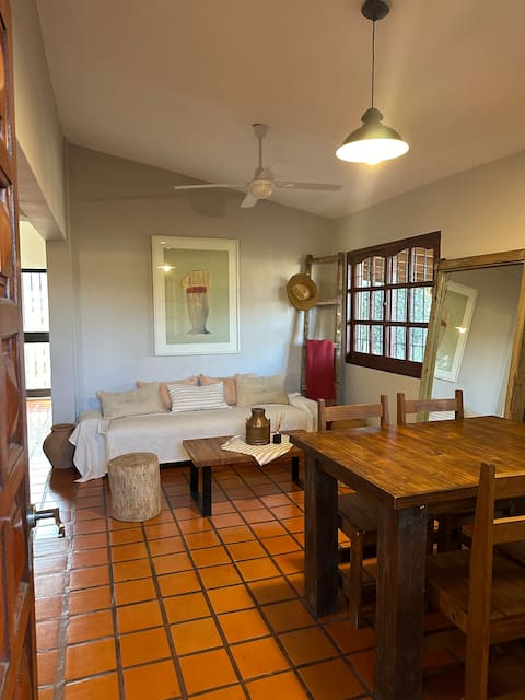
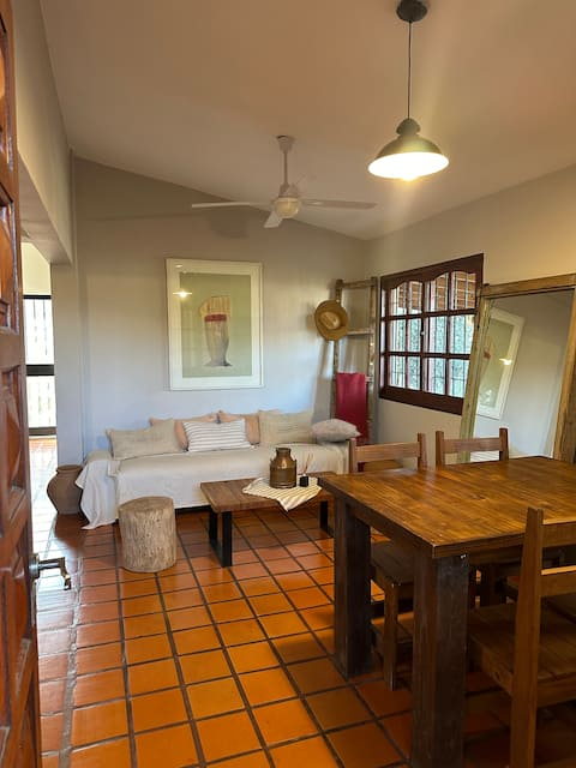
+ decorative pillow [308,418,361,443]
